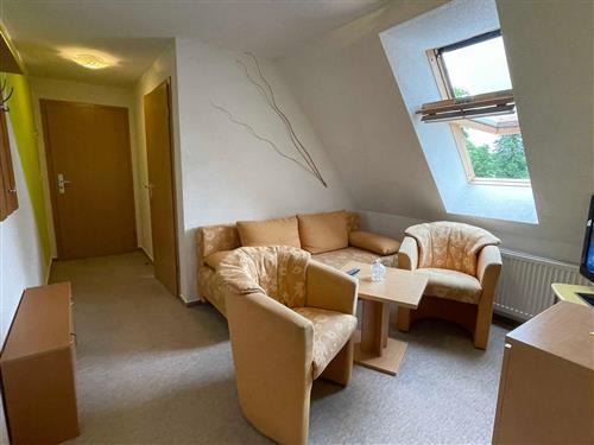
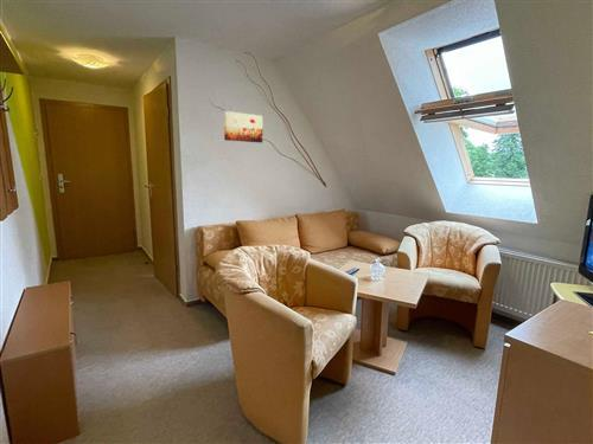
+ wall art [223,110,263,143]
